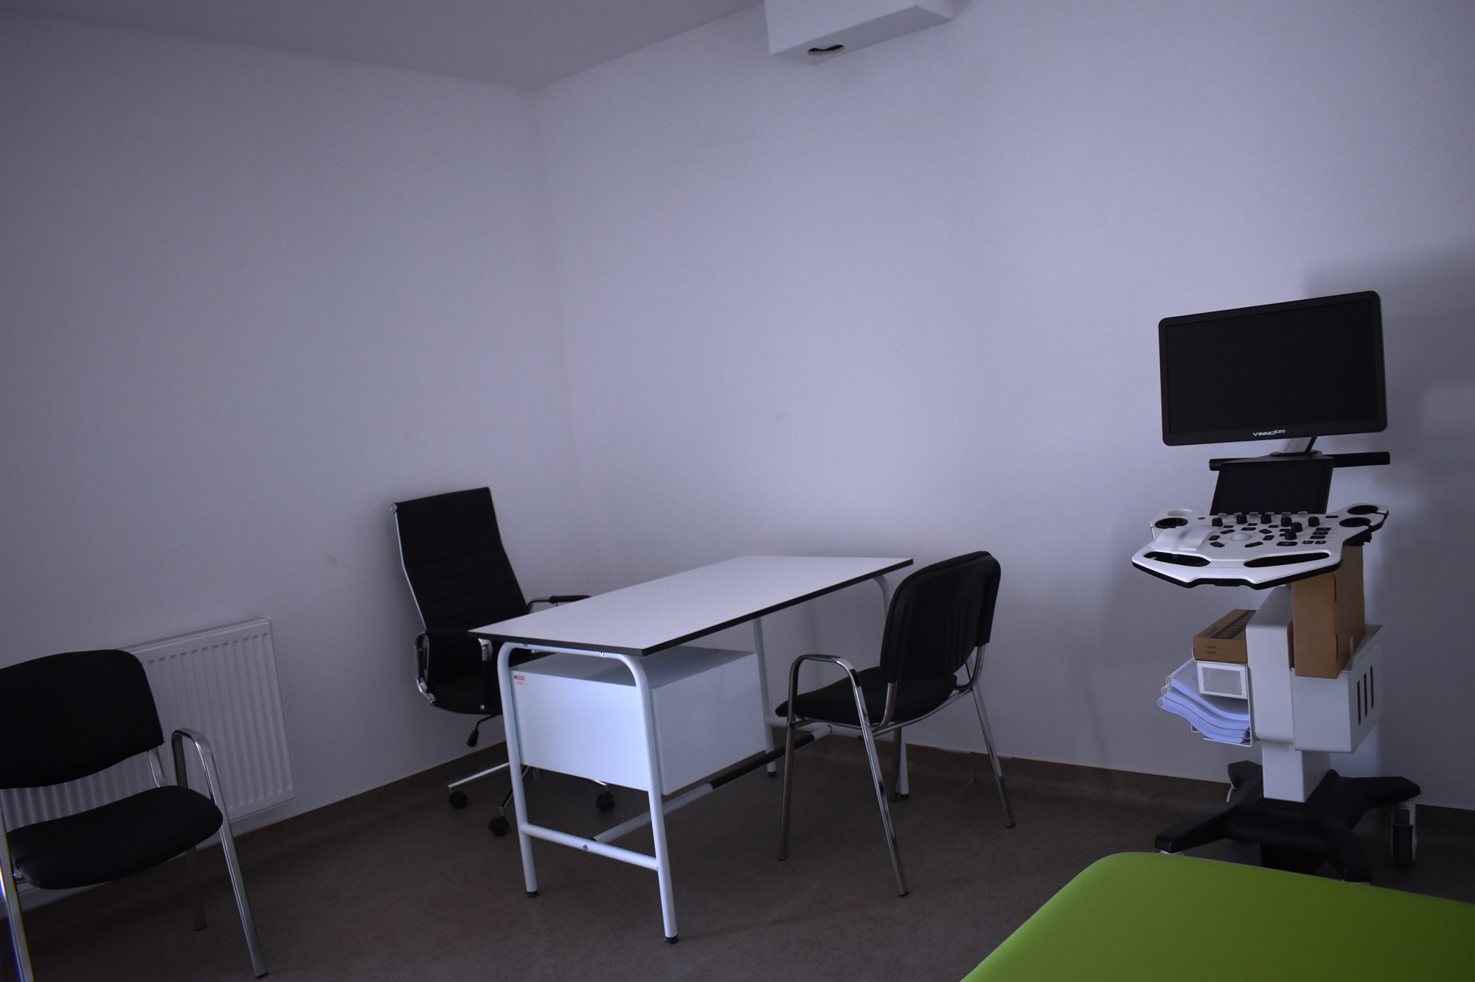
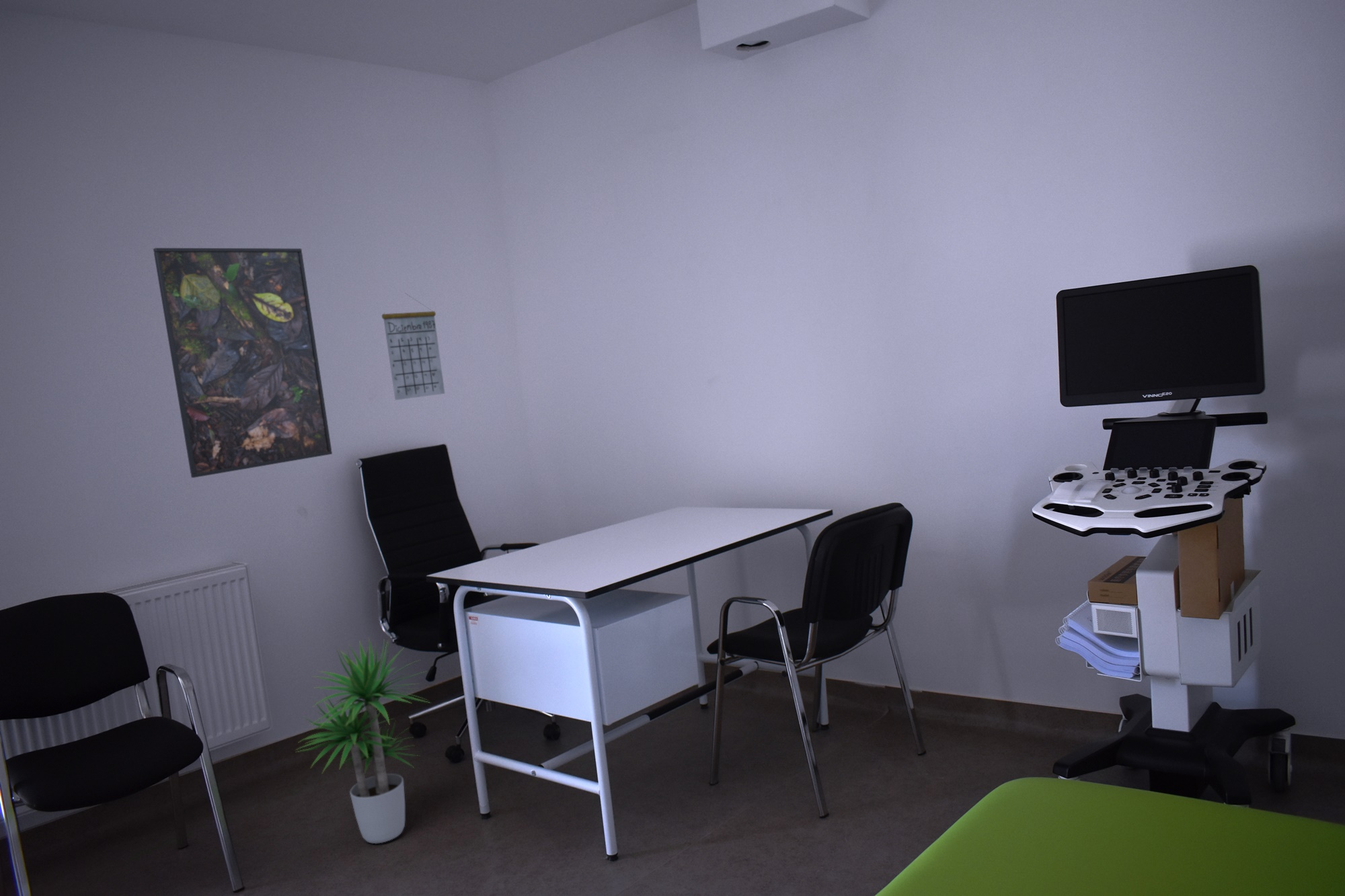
+ potted plant [295,638,432,844]
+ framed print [153,247,333,479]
+ calendar [381,293,446,401]
